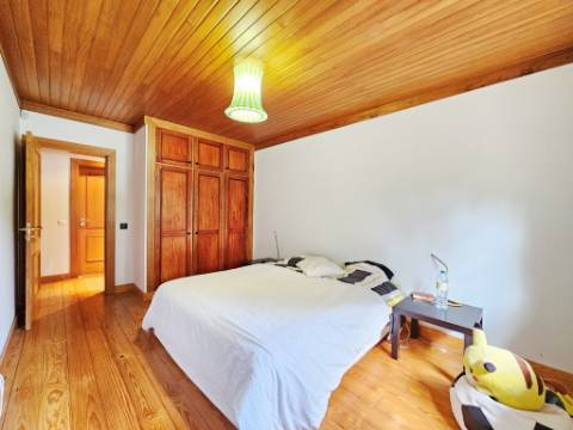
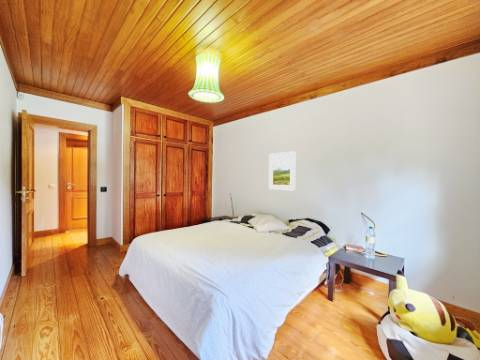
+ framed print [268,150,296,192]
